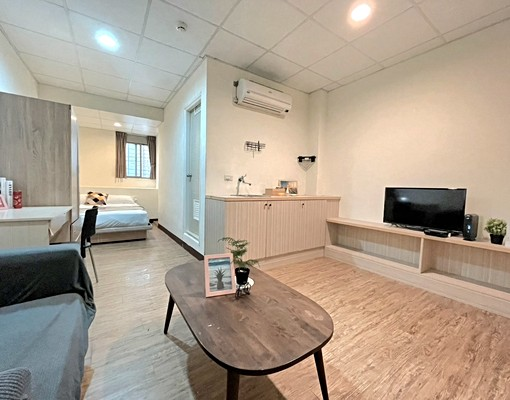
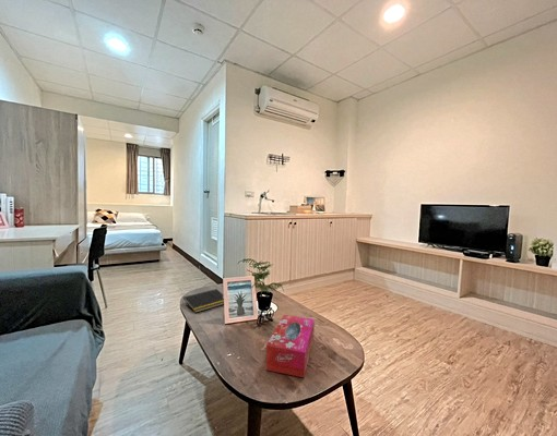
+ tissue box [264,314,316,378]
+ notepad [181,288,225,314]
